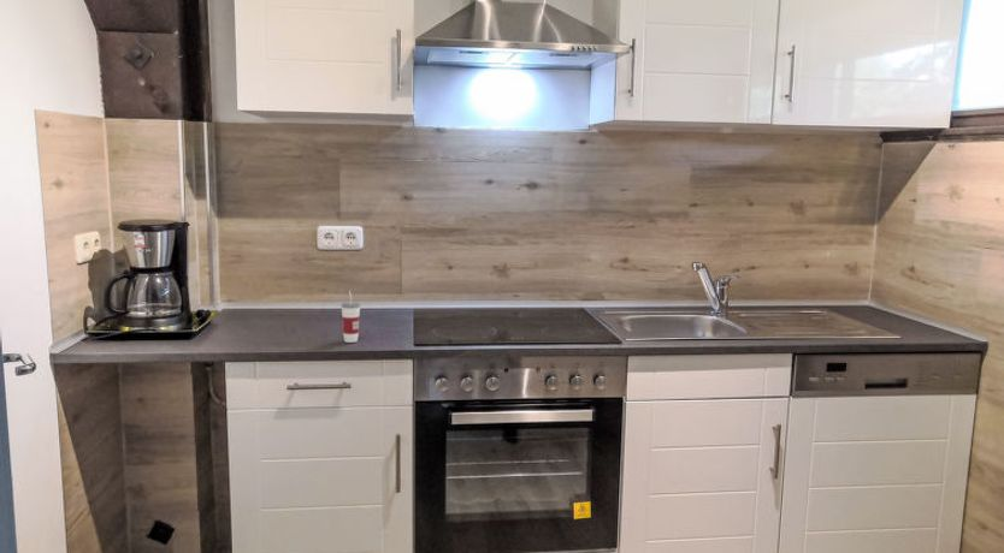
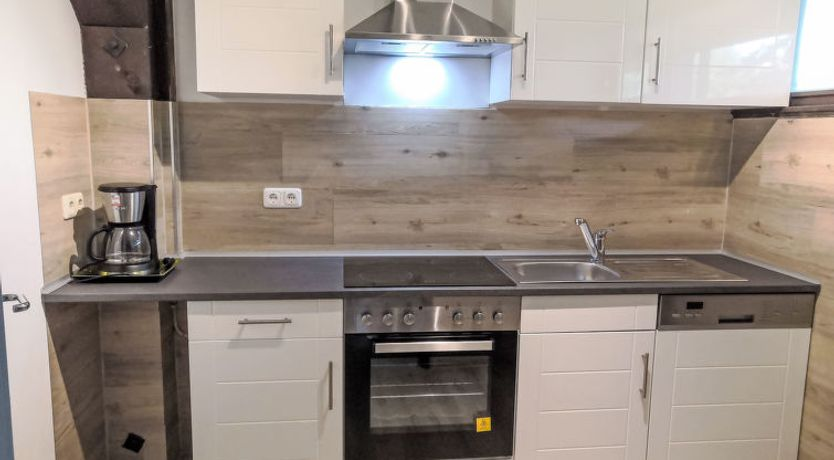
- cup [339,290,361,344]
